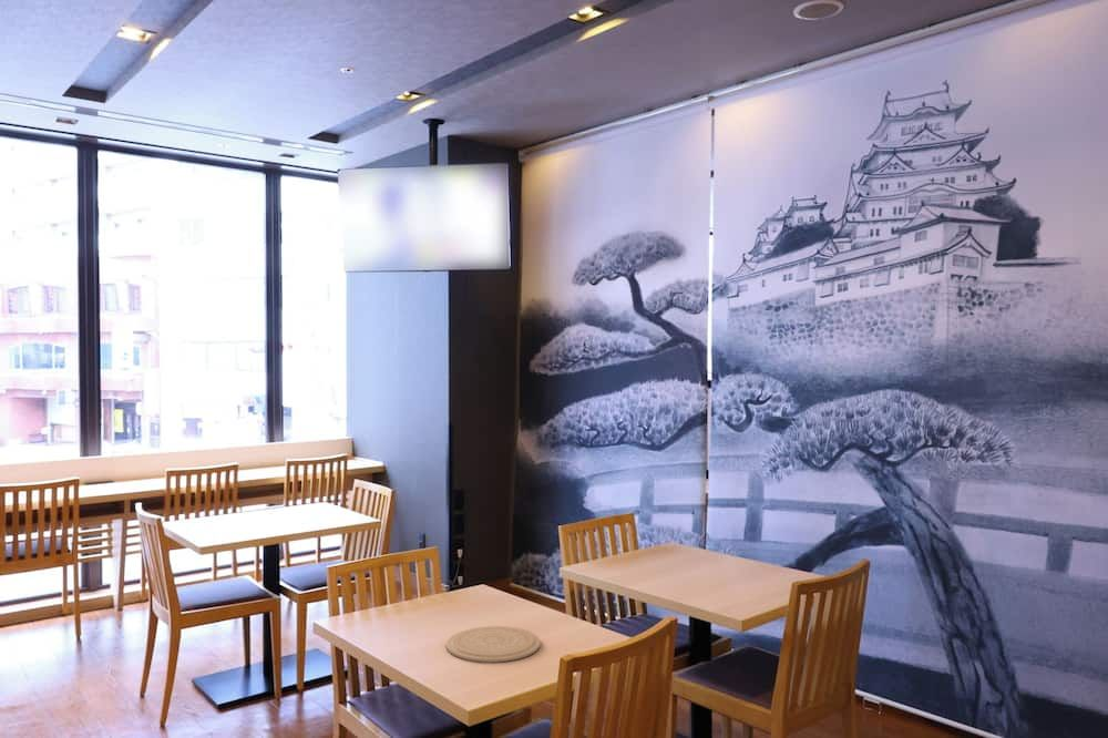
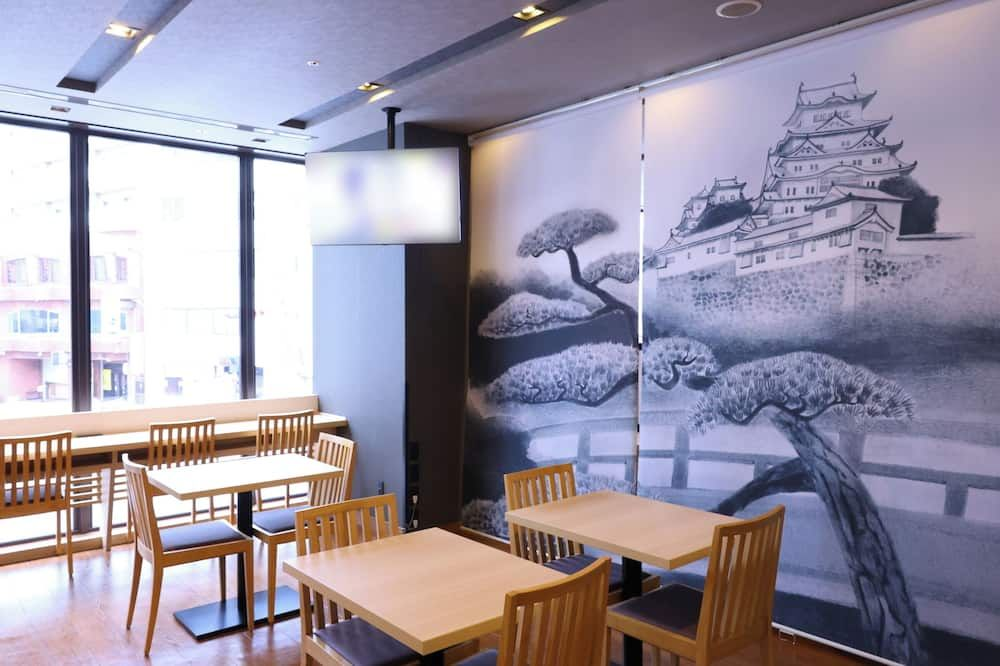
- plate [445,625,542,664]
